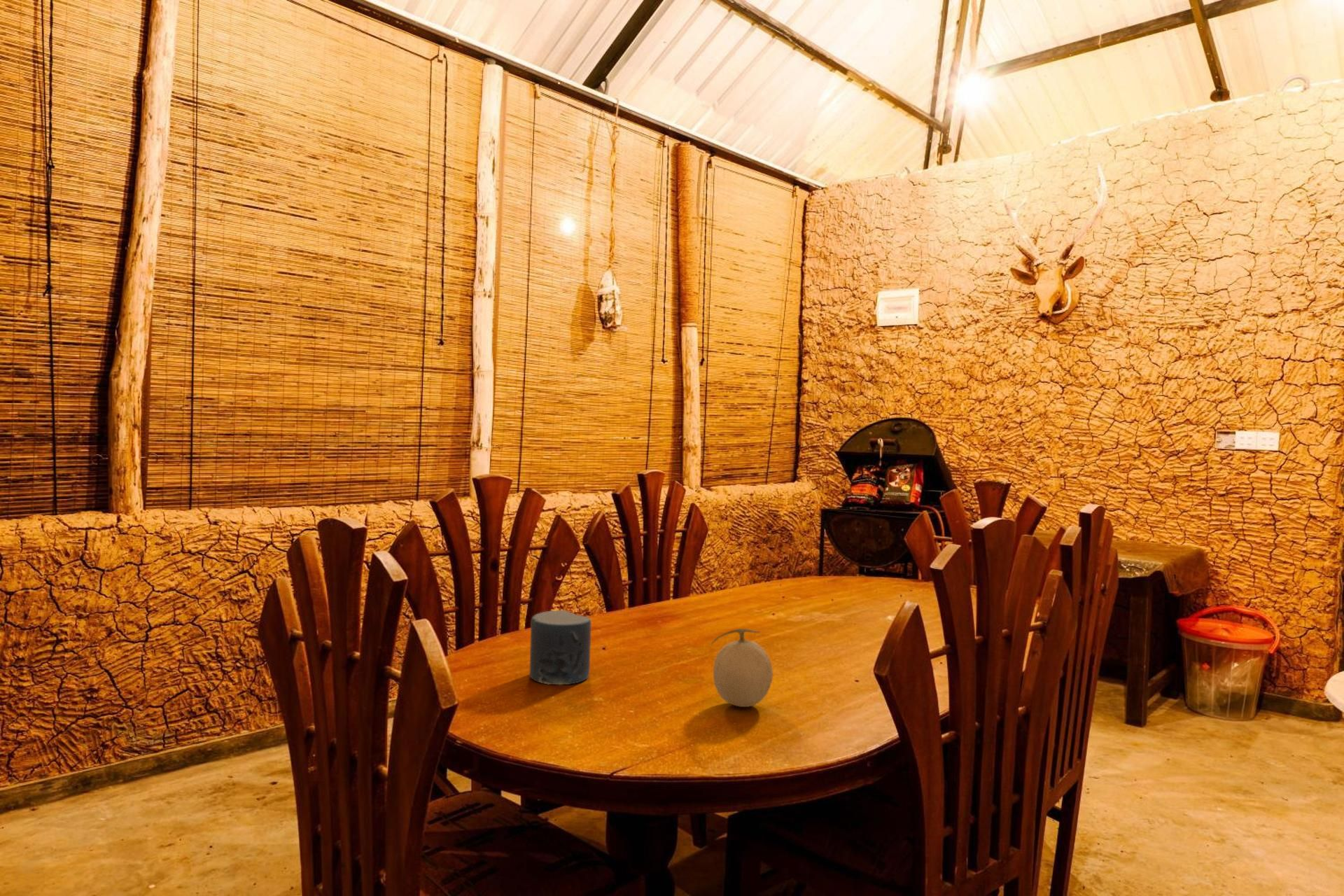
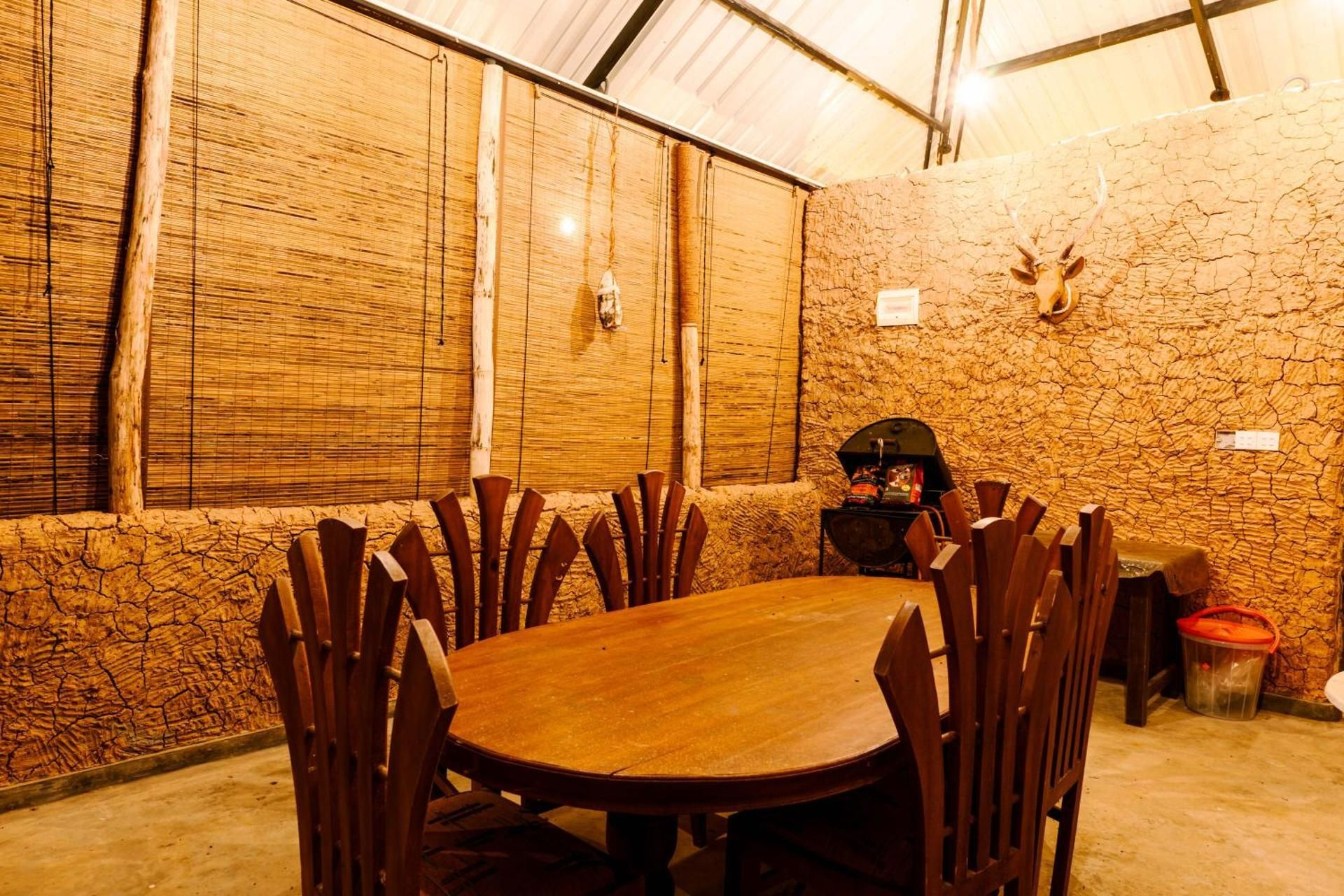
- fruit [710,628,773,708]
- candle [528,610,592,685]
